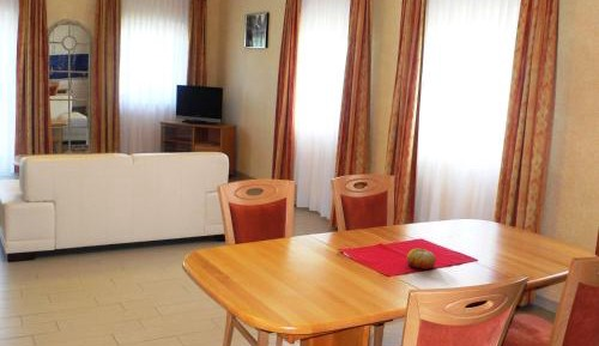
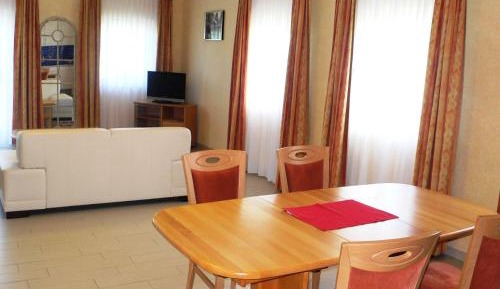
- fruit [406,248,437,271]
